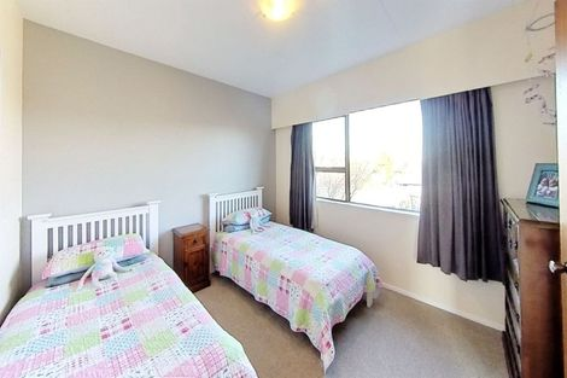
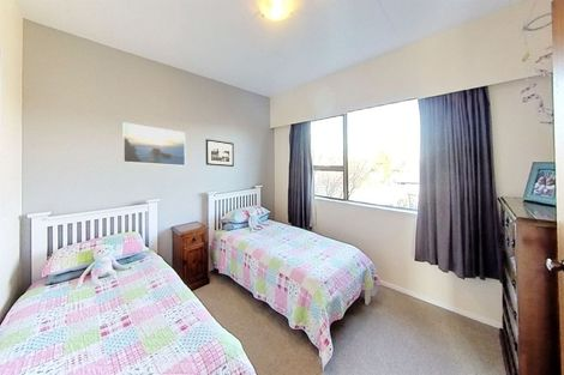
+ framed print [121,121,186,168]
+ picture frame [205,138,235,168]
